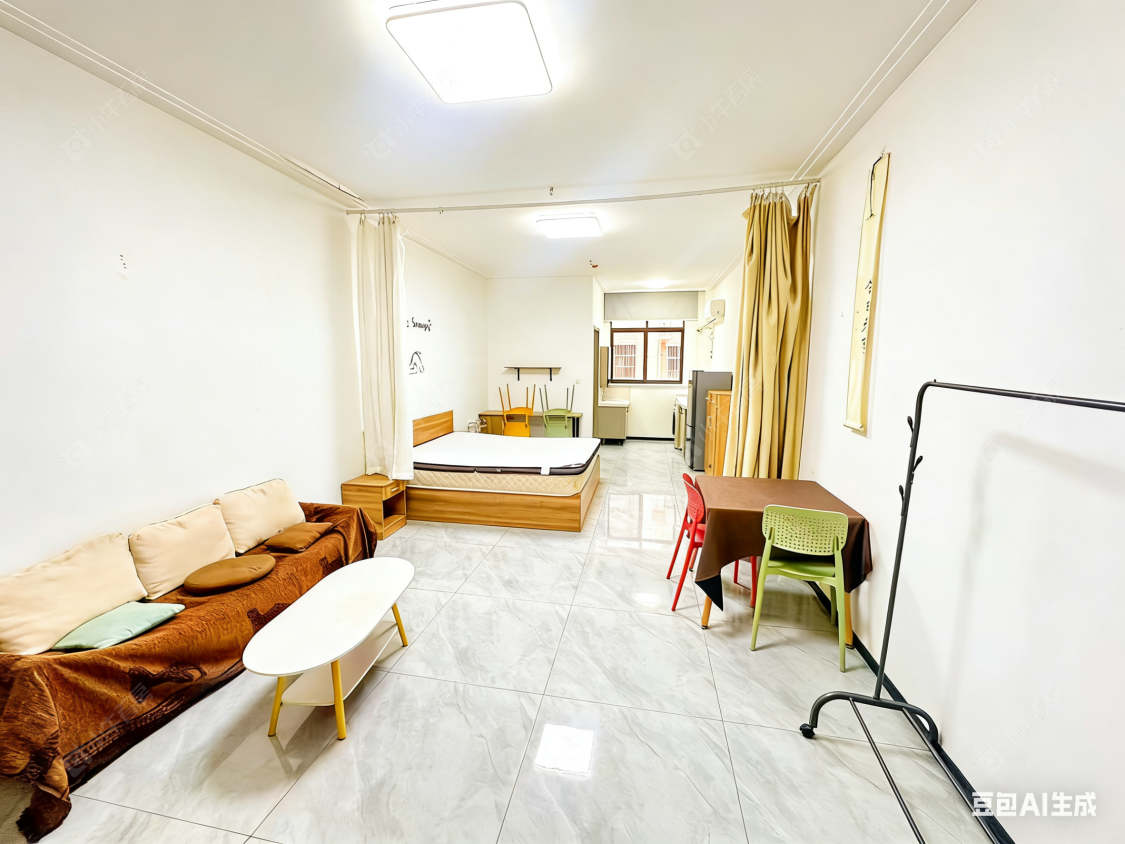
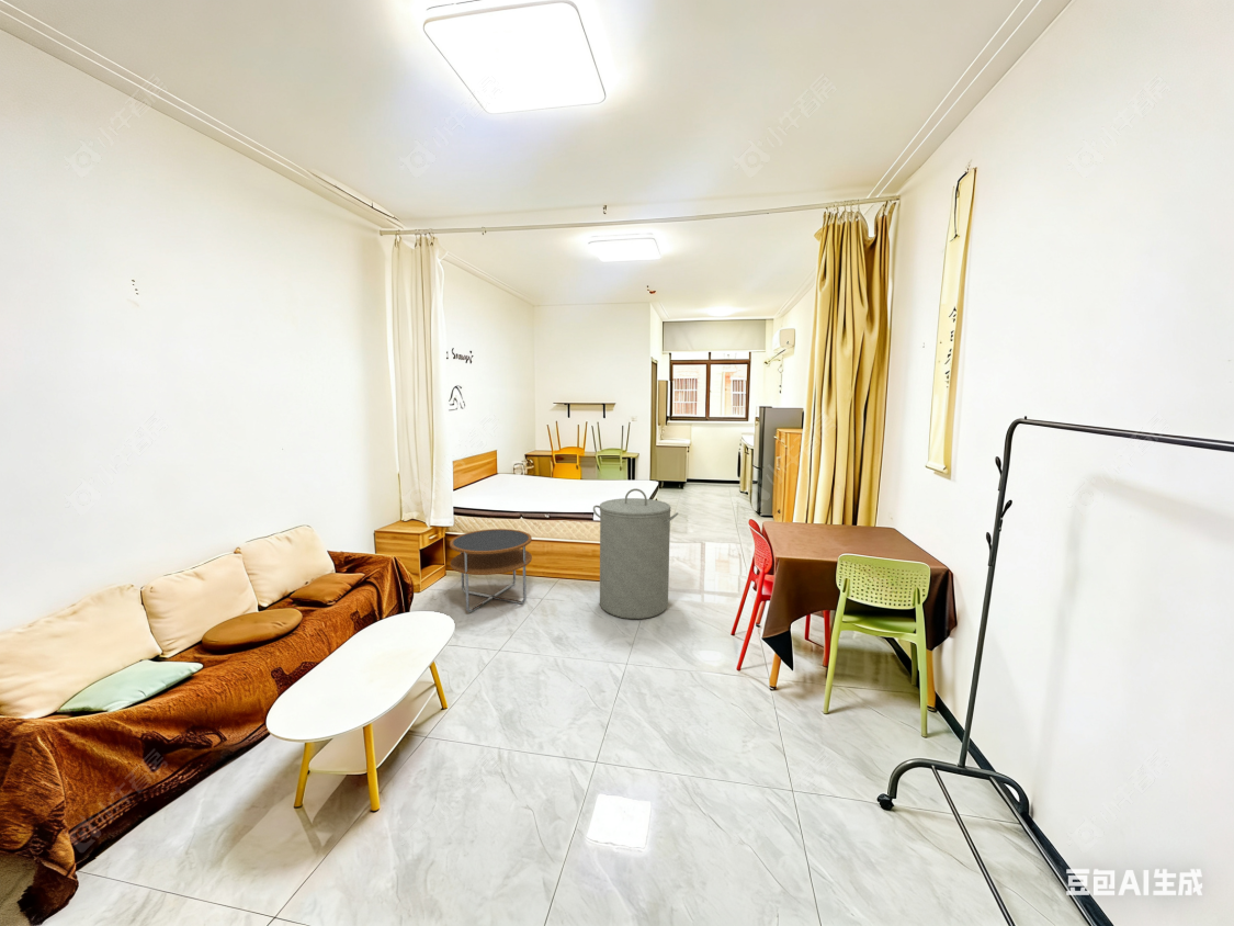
+ side table [449,528,533,613]
+ laundry hamper [592,487,679,620]
